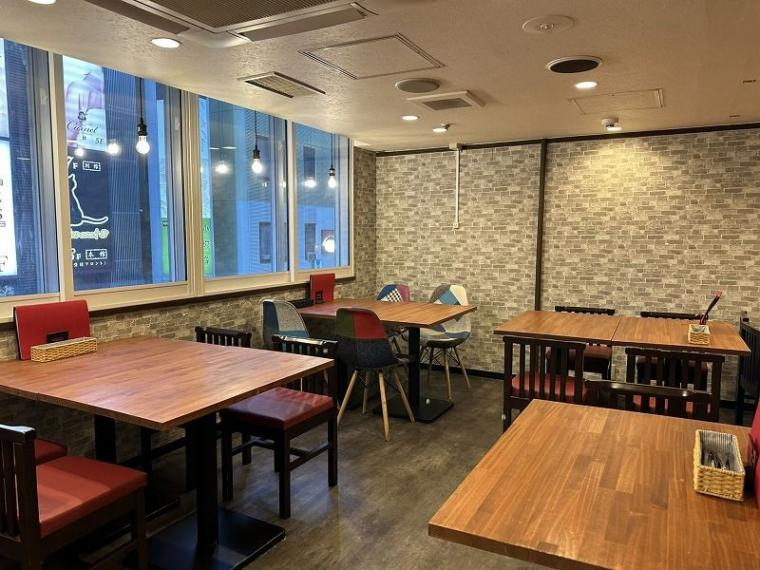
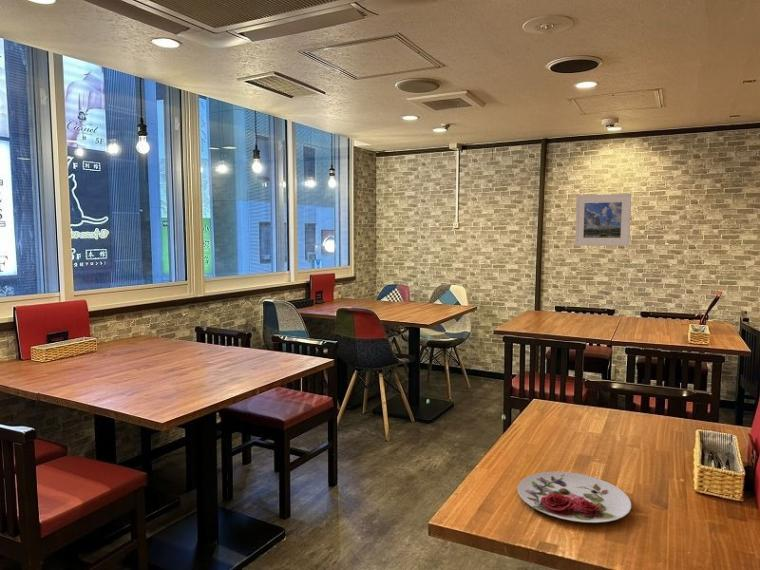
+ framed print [574,193,632,247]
+ plate [517,471,632,524]
